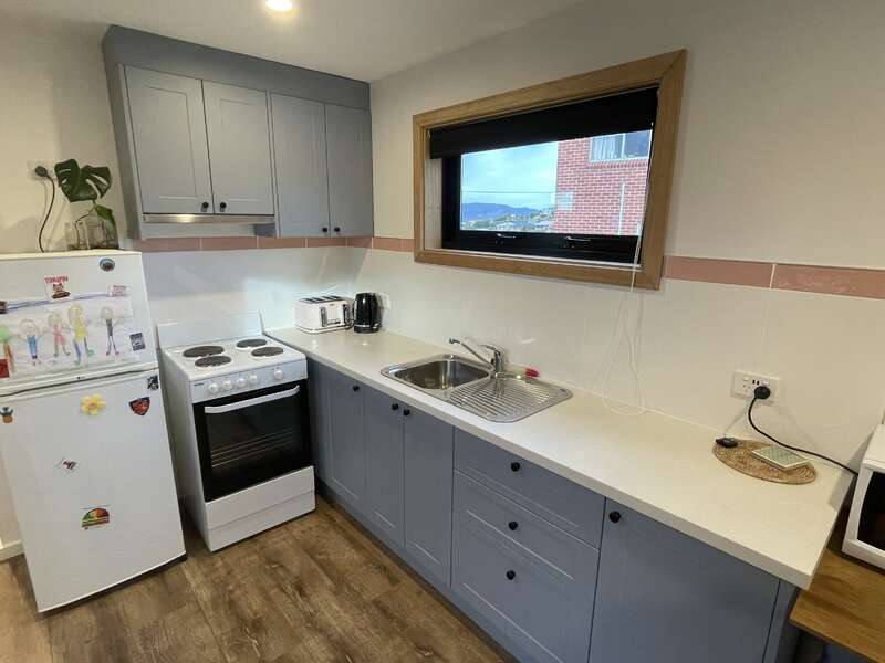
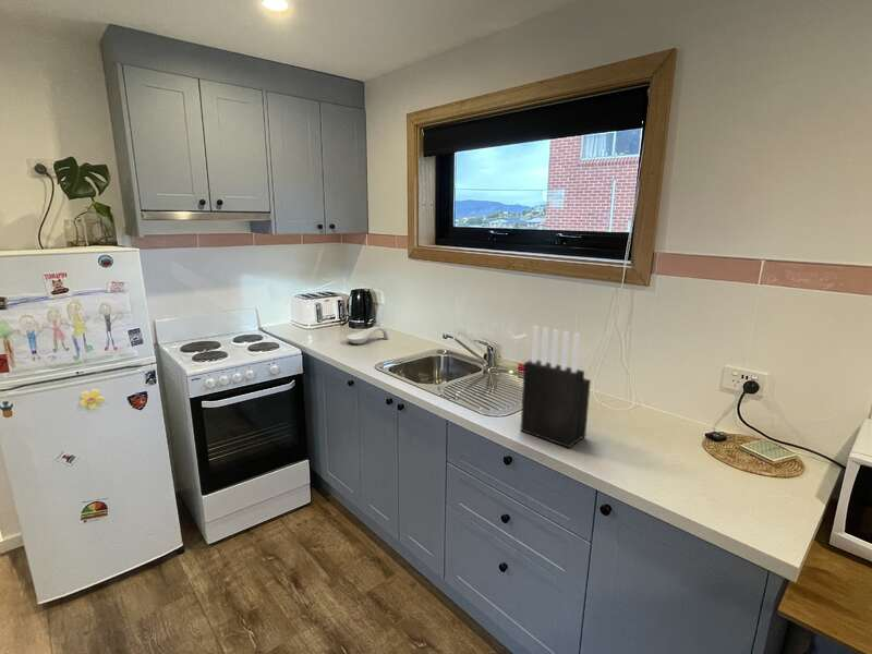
+ knife block [520,325,592,449]
+ spoon rest [346,326,390,346]
